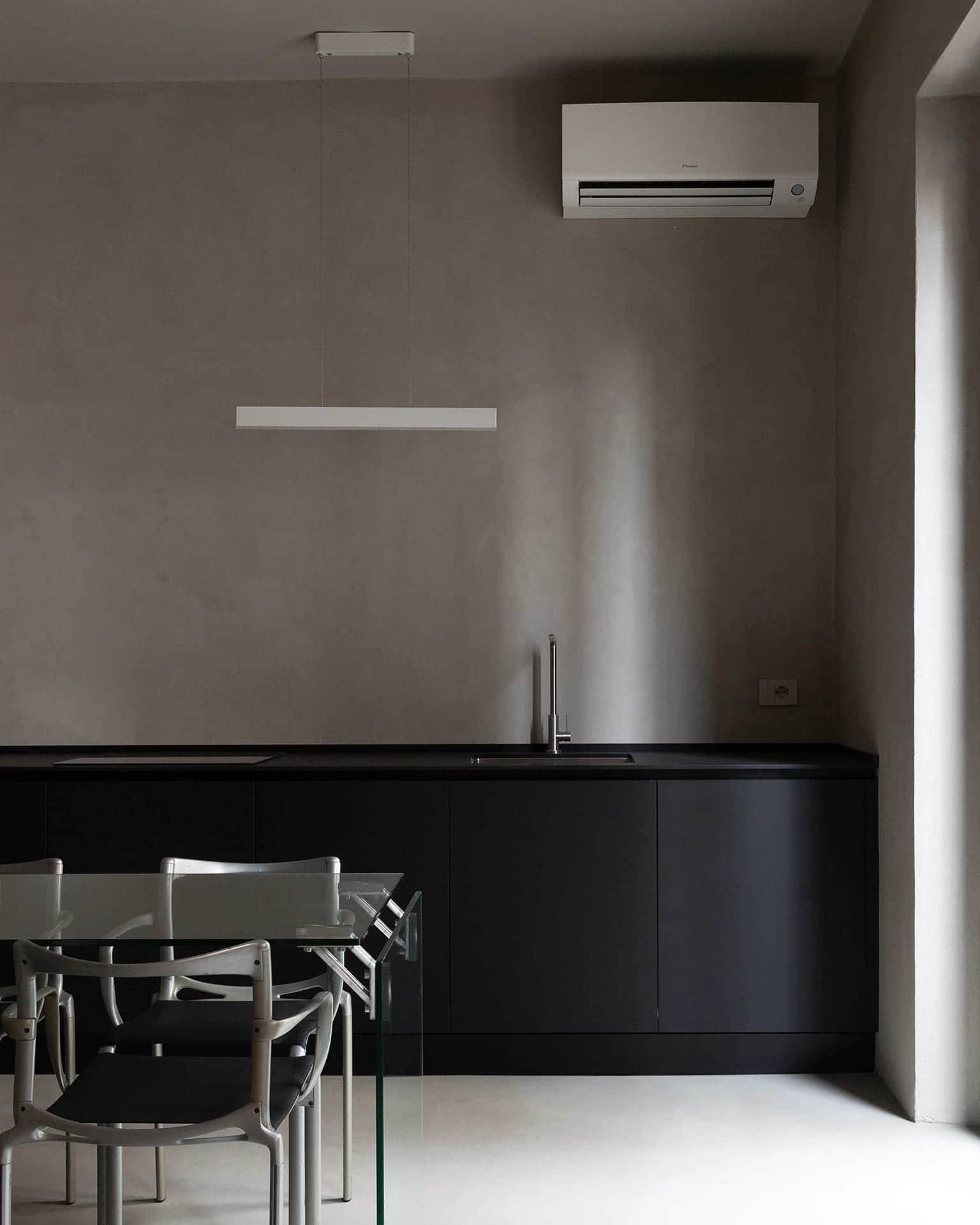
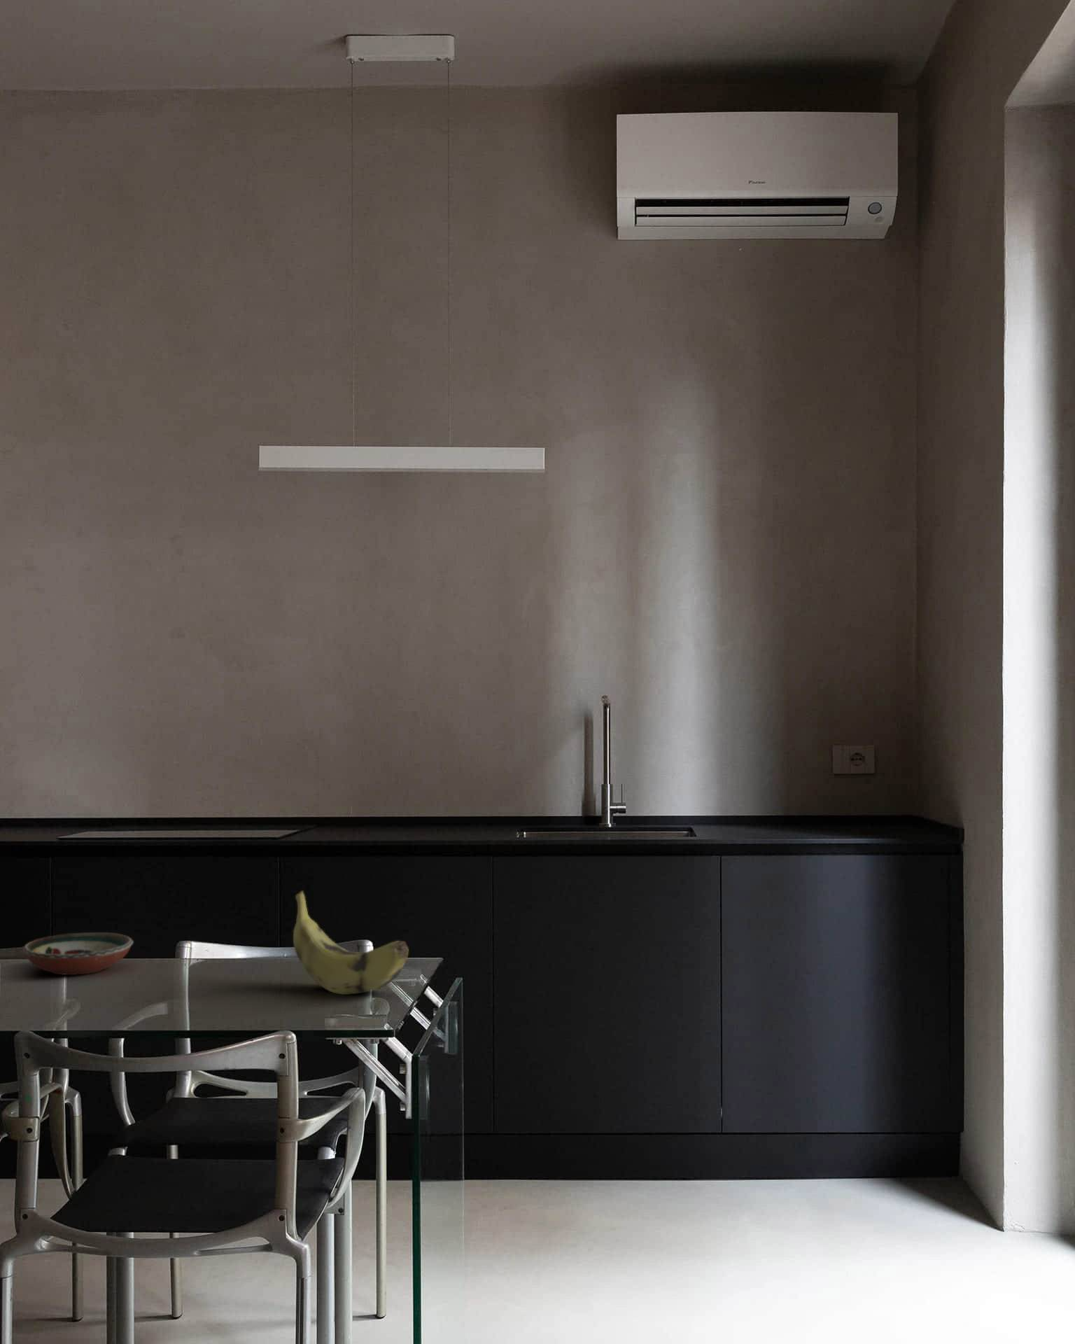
+ banana [293,891,409,995]
+ decorative bowl [22,931,134,975]
